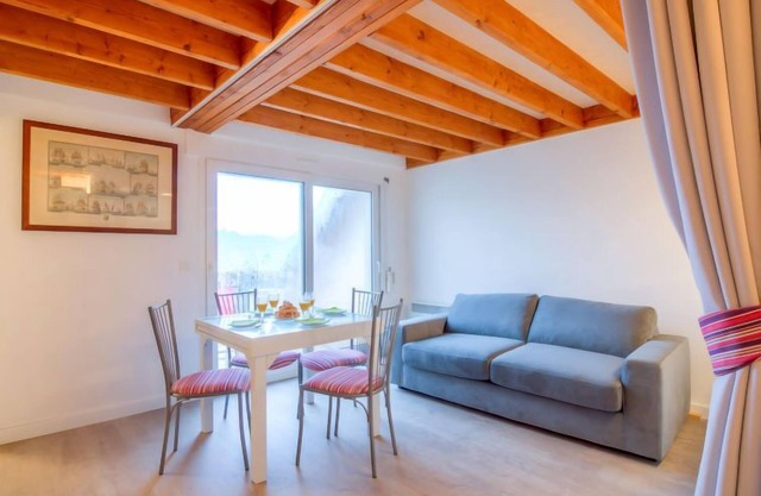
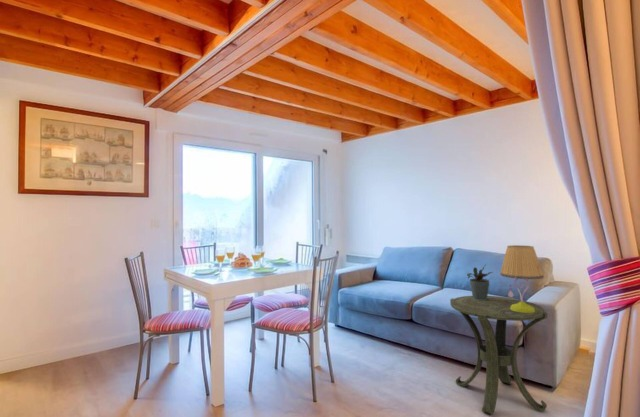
+ side table [449,295,548,415]
+ table lamp [499,244,545,313]
+ potted plant [466,265,494,300]
